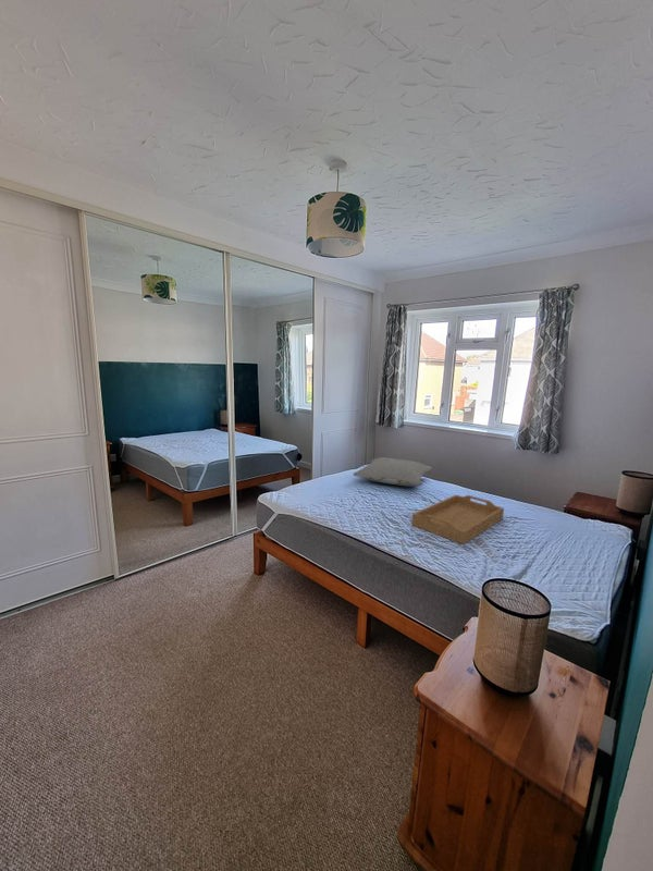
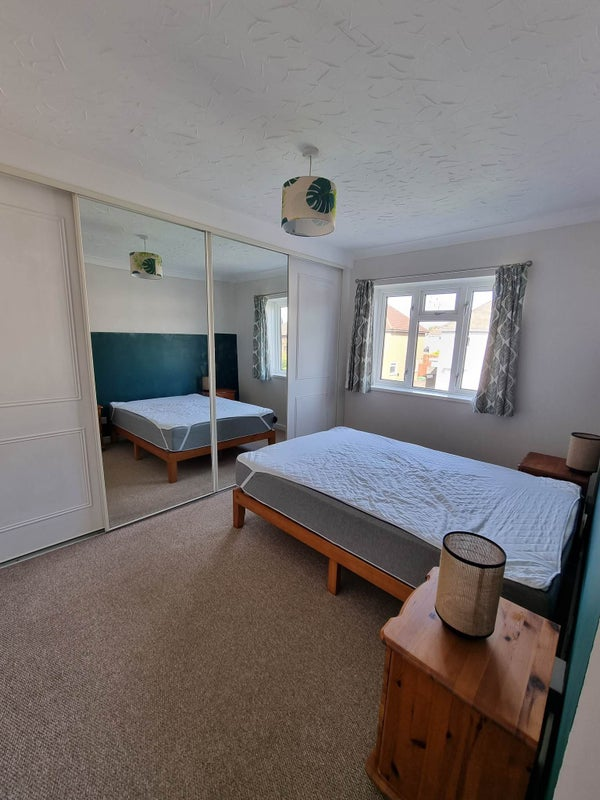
- serving tray [410,494,505,545]
- pillow [353,456,433,487]
